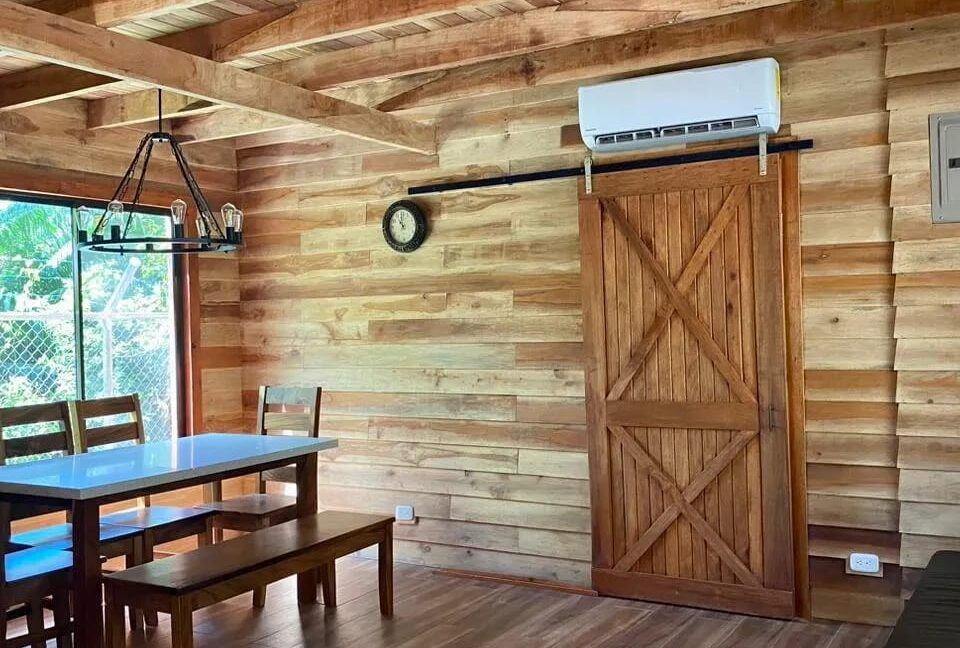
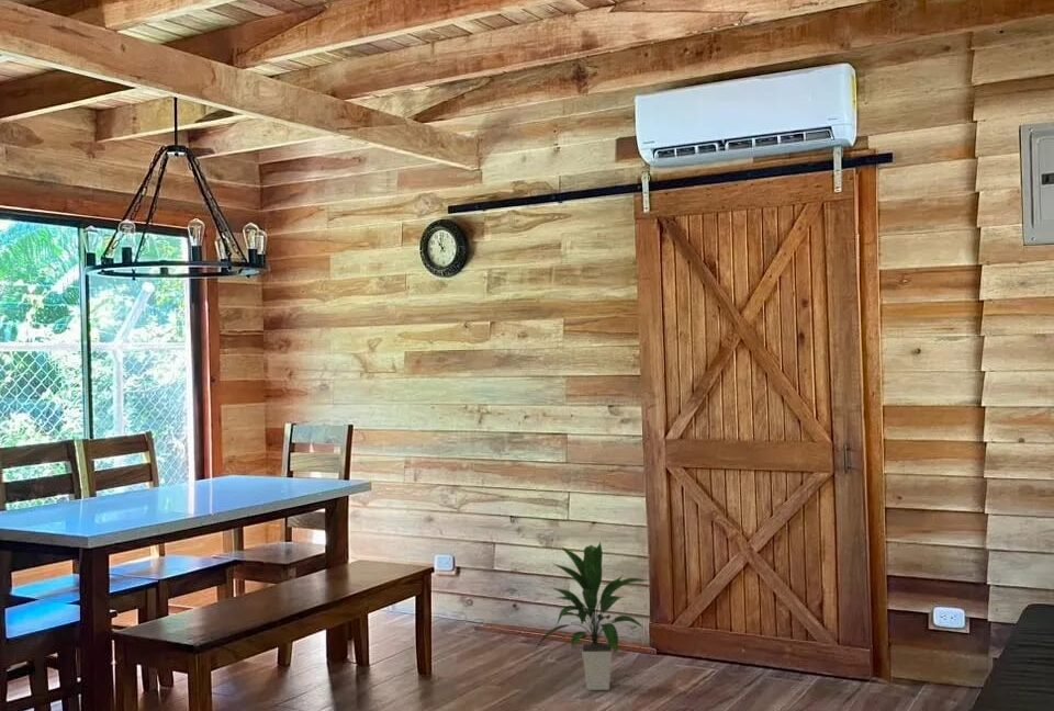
+ indoor plant [534,541,648,691]
